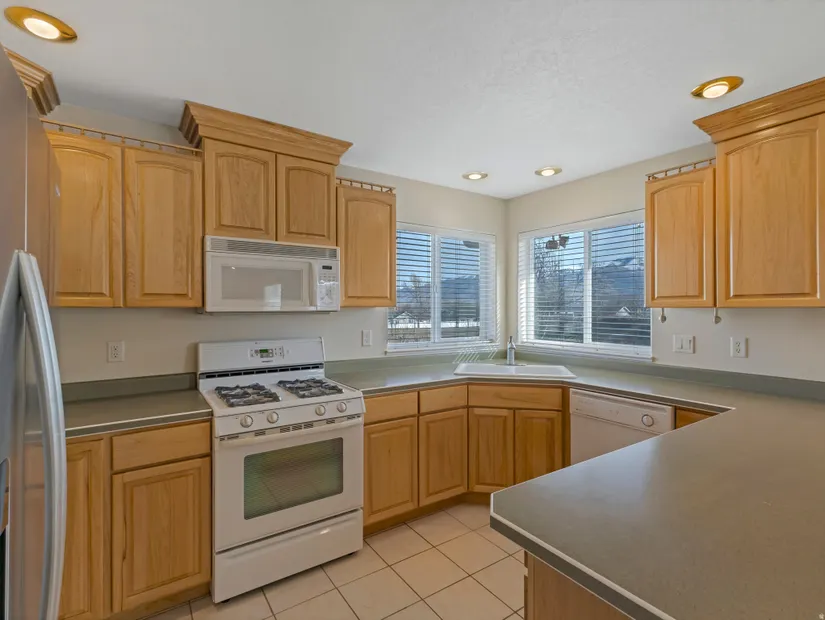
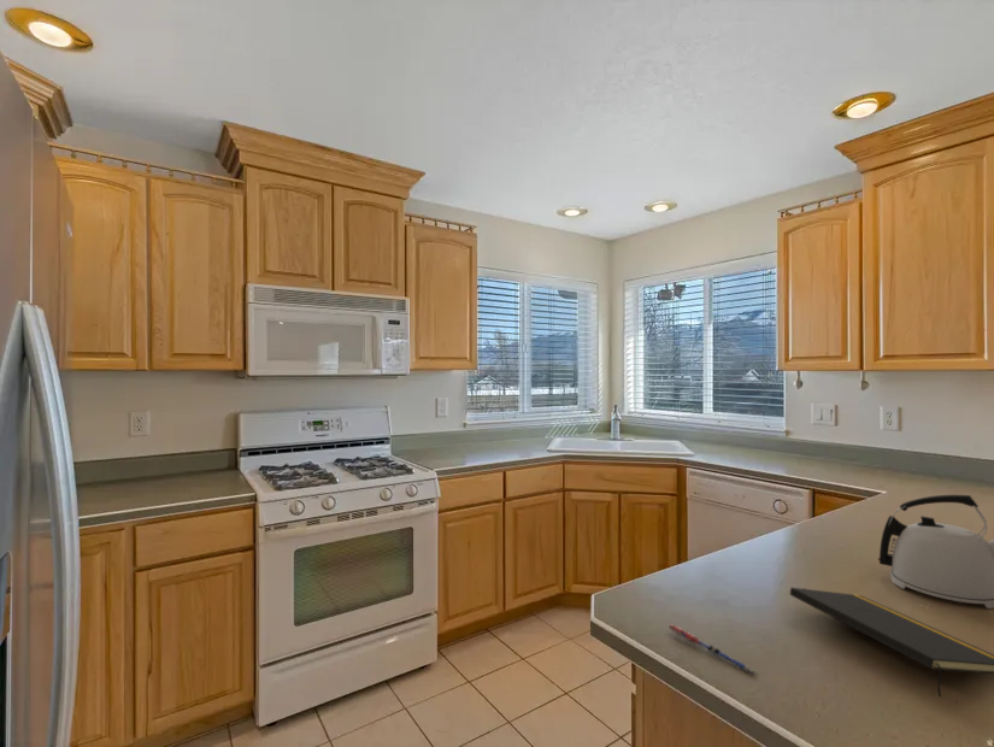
+ kettle [877,494,994,610]
+ pen [667,624,755,676]
+ notepad [789,587,994,698]
